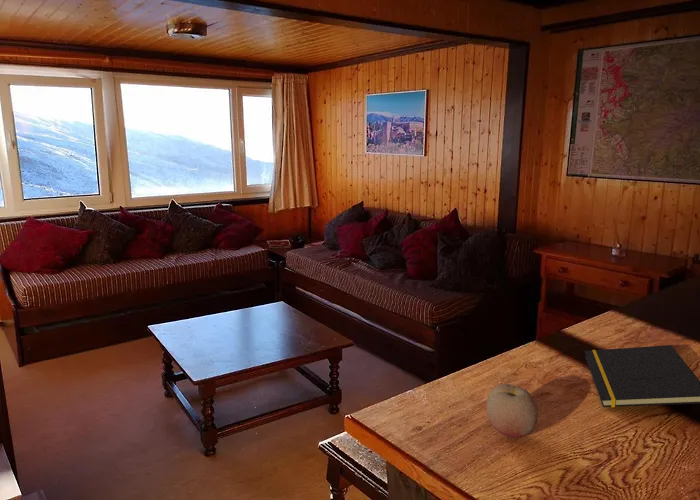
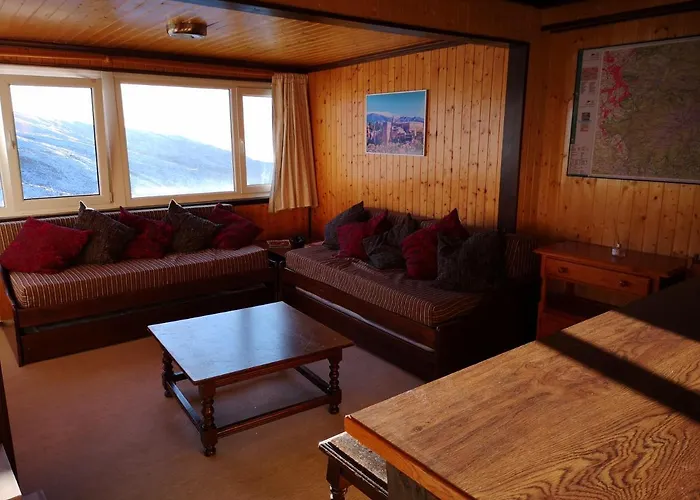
- fruit [486,383,539,439]
- notepad [584,344,700,408]
